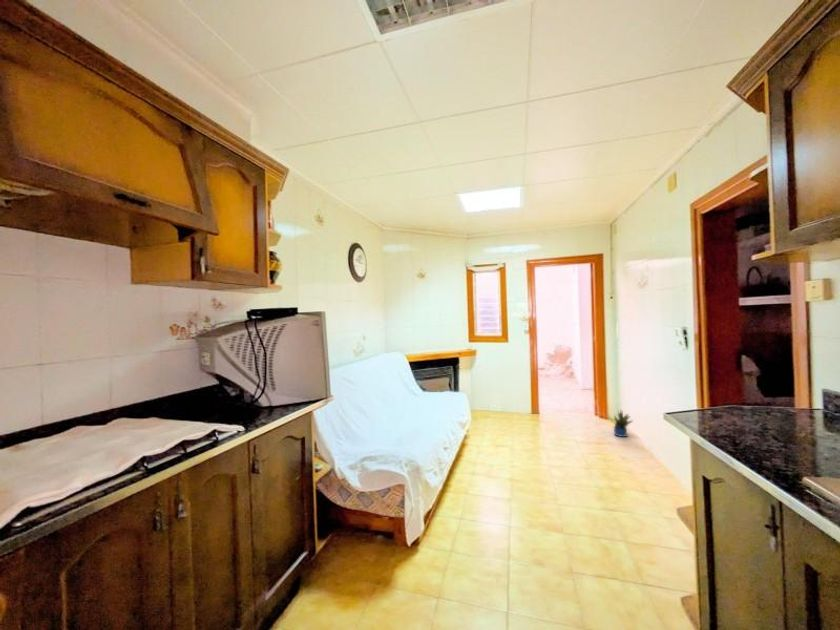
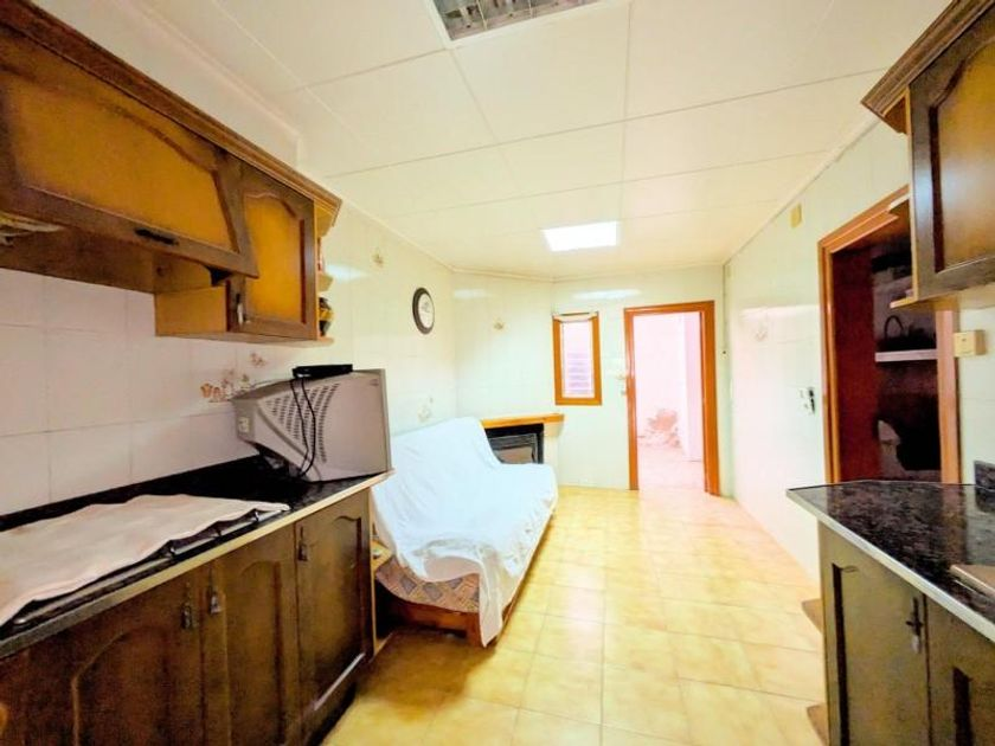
- potted plant [610,408,634,438]
